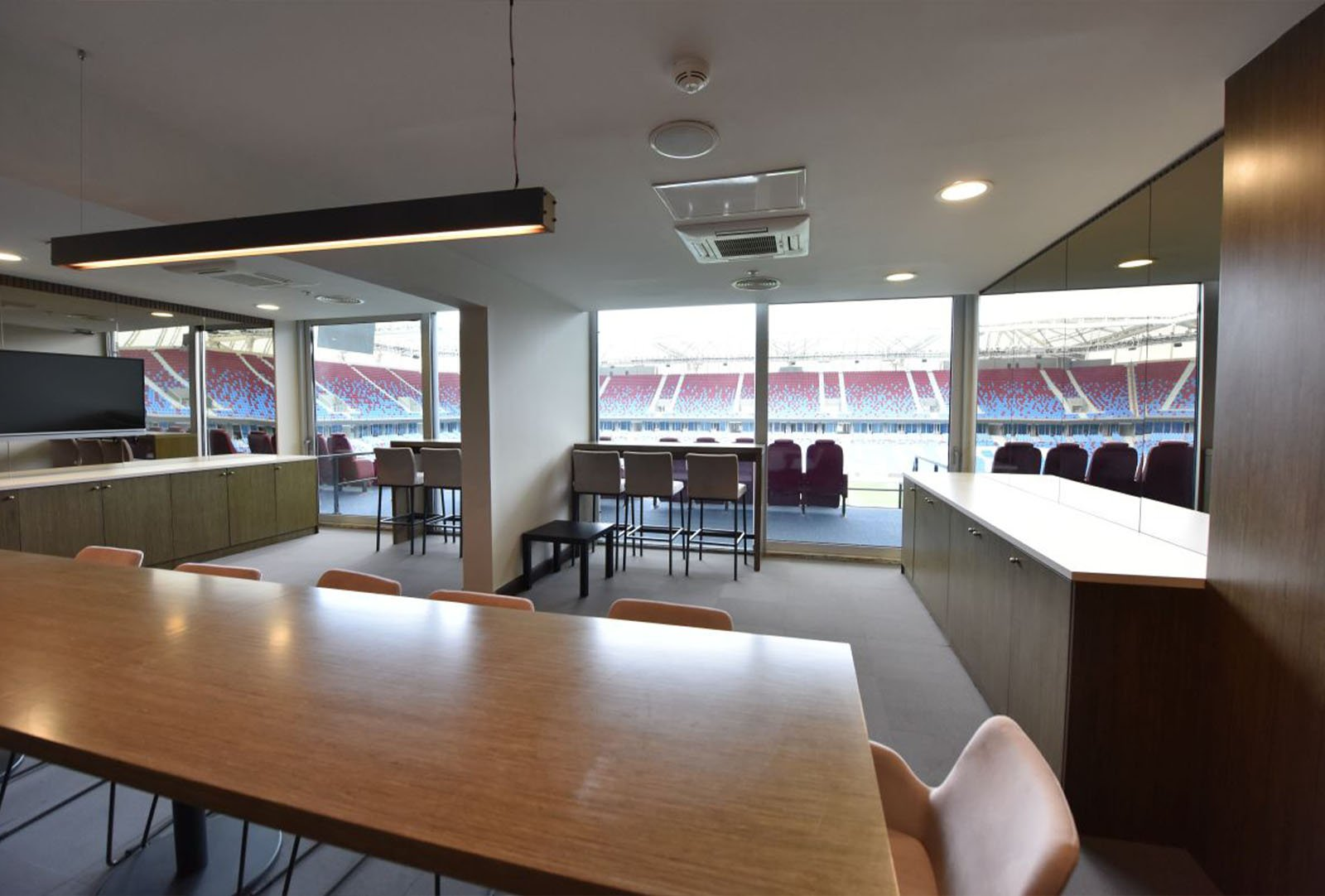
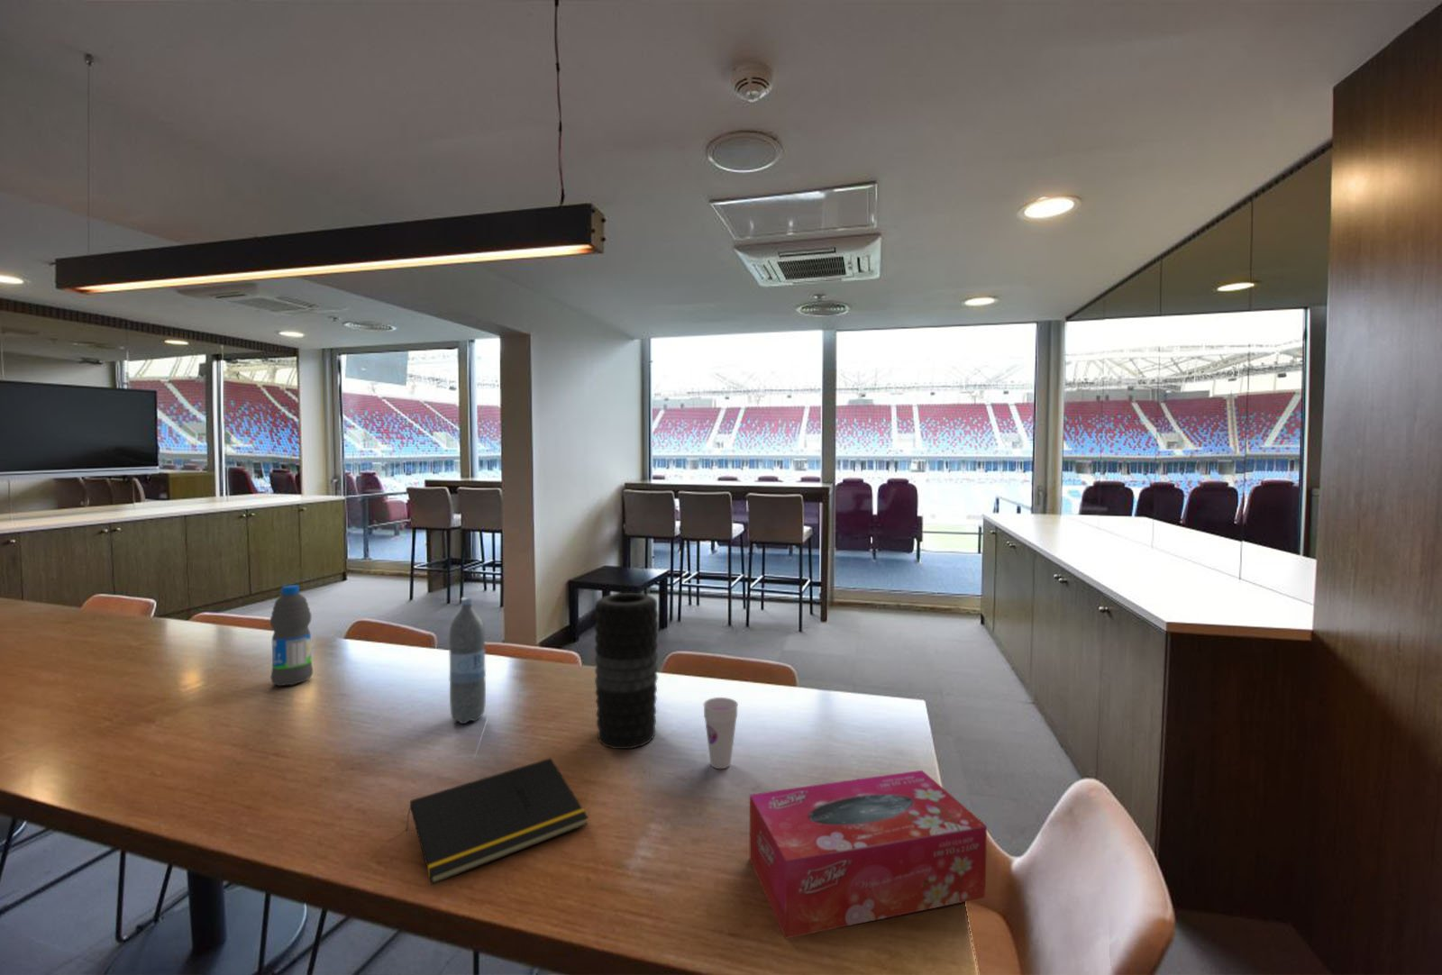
+ notepad [405,757,590,886]
+ vase [594,592,658,750]
+ water bottle [448,596,486,725]
+ water bottle [270,584,313,687]
+ cup [702,696,739,769]
+ tissue box [749,769,988,940]
